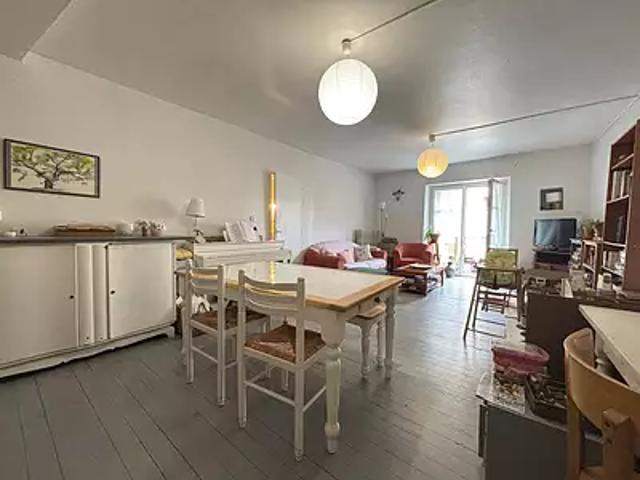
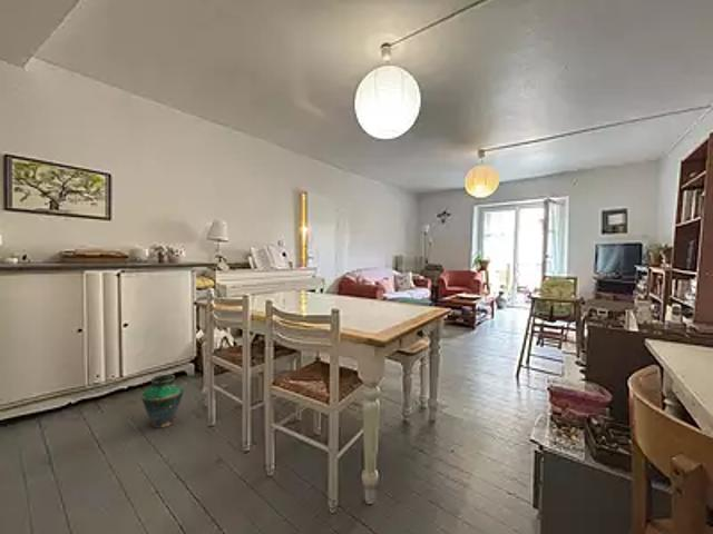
+ vase [140,374,185,429]
